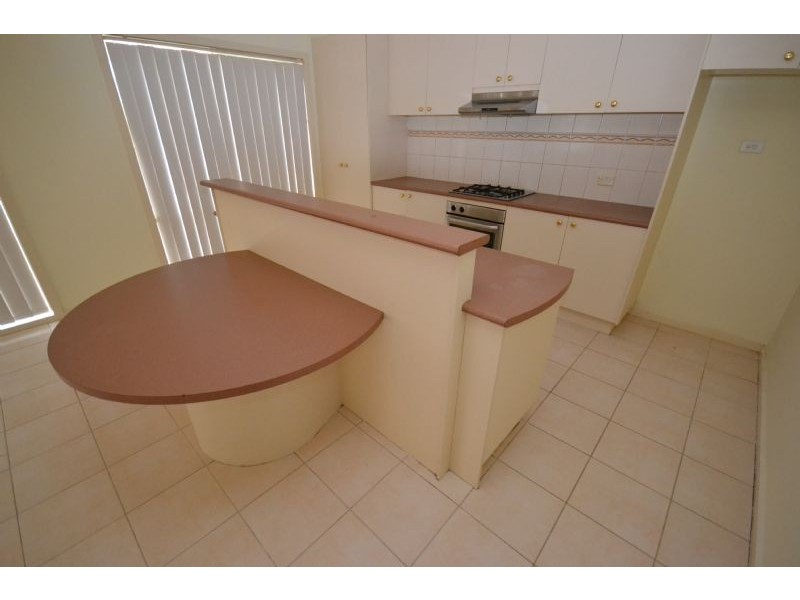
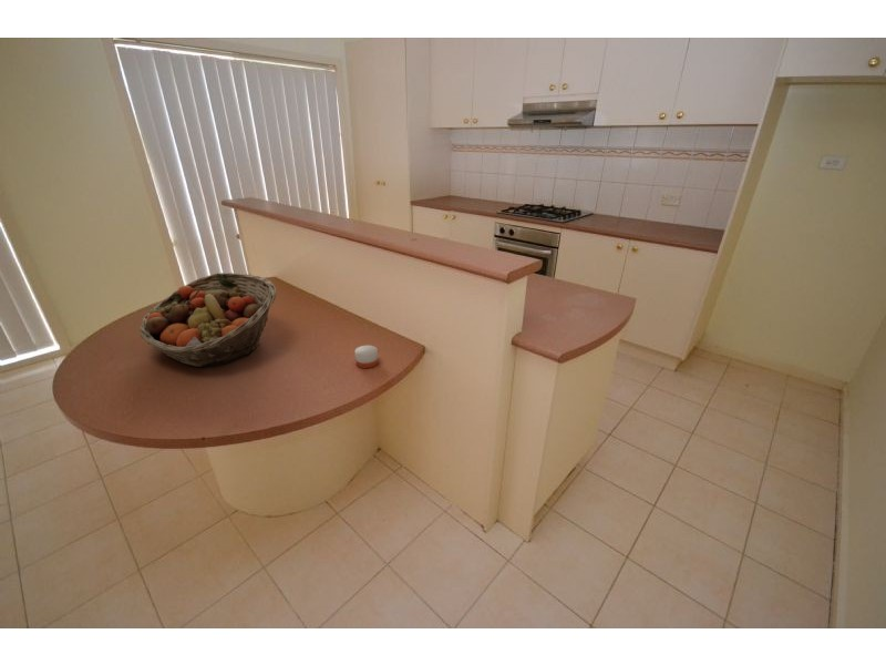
+ fruit basket [138,272,277,368]
+ candle [354,345,379,369]
